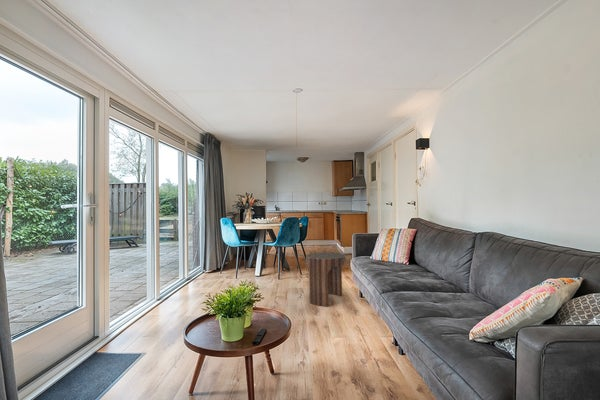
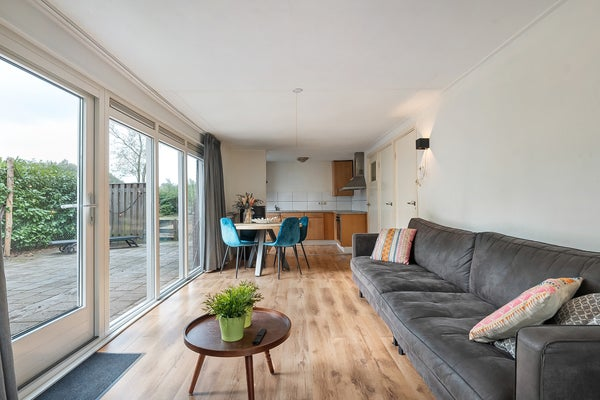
- side table [305,251,347,307]
